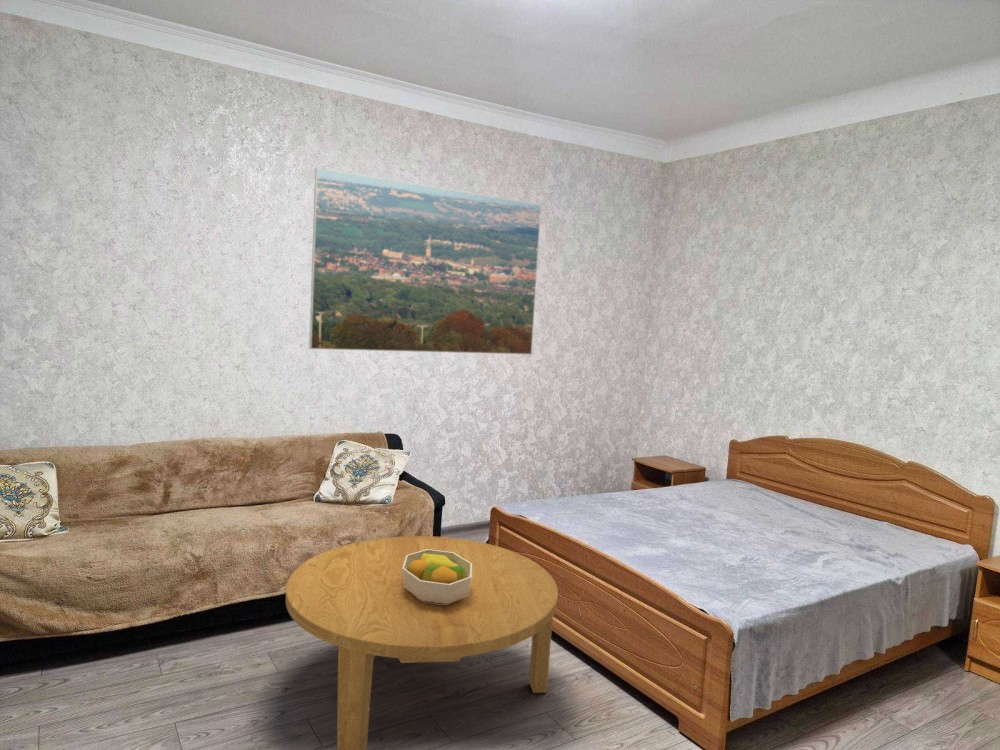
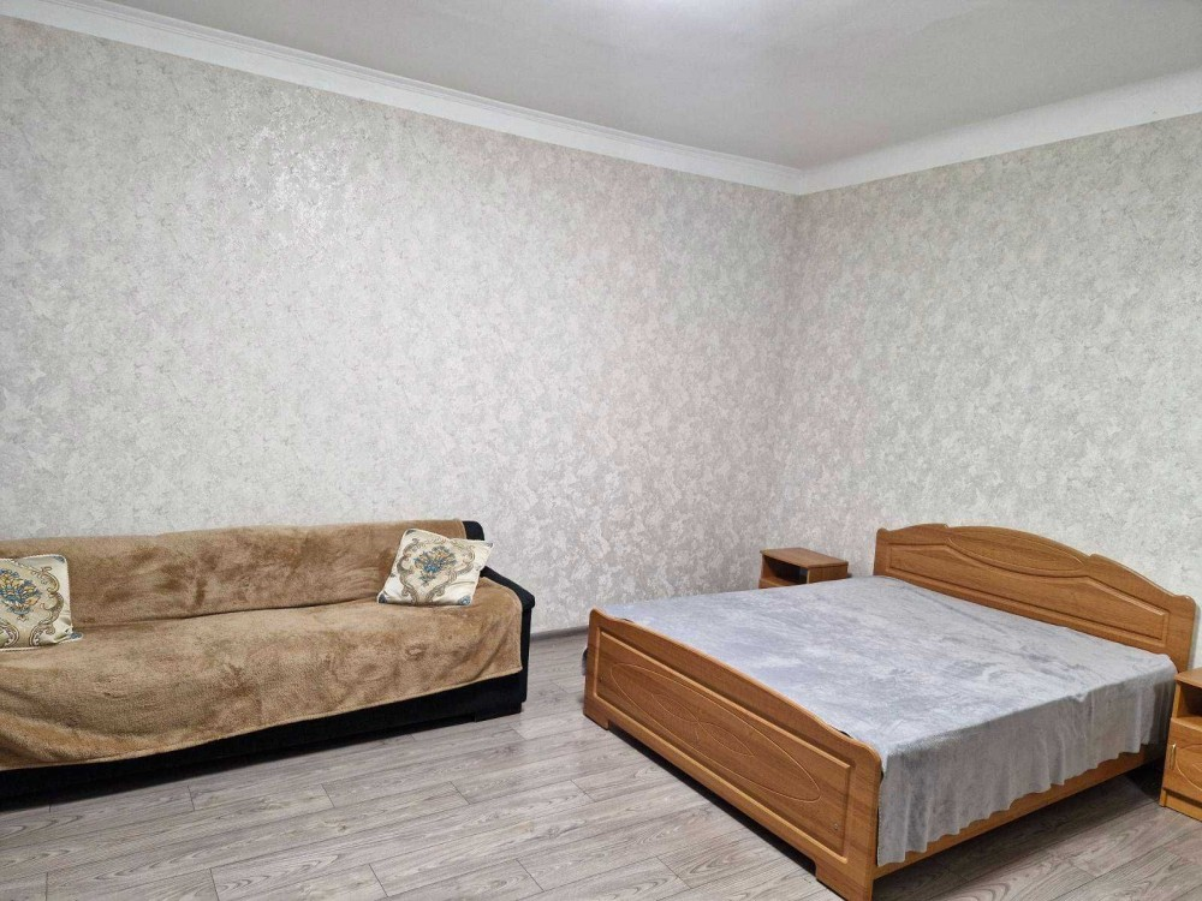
- fruit bowl [402,549,472,604]
- coffee table [285,535,559,750]
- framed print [308,167,542,356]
